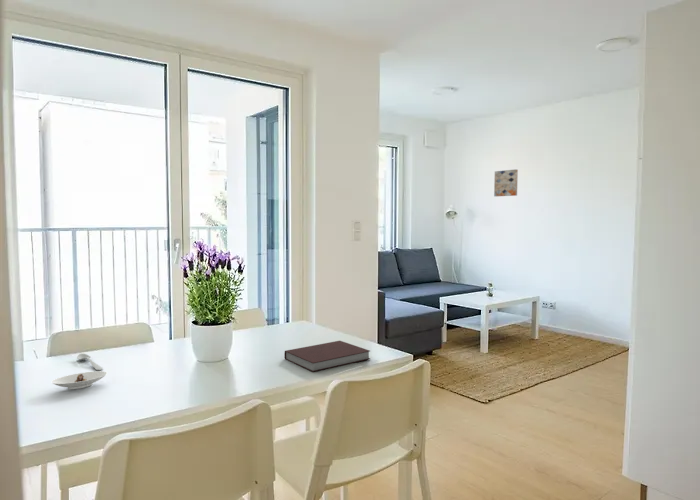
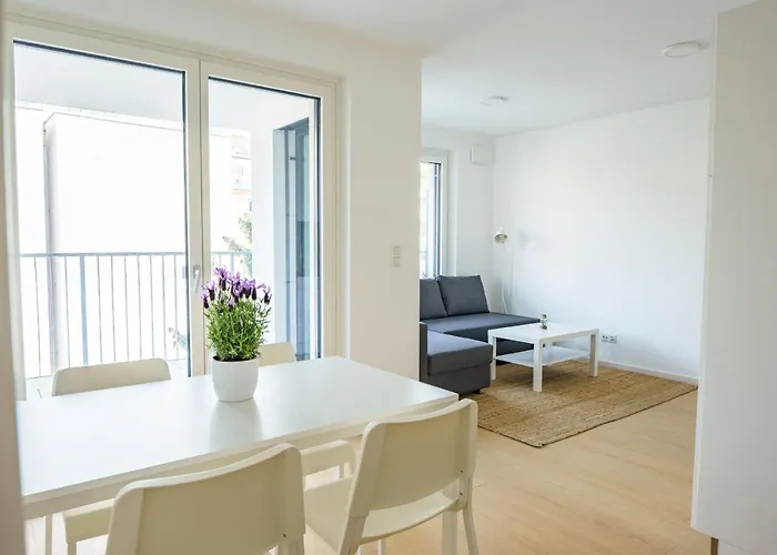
- spoon [76,353,104,371]
- saucer [51,370,108,390]
- notebook [283,340,371,373]
- wall art [493,168,519,197]
